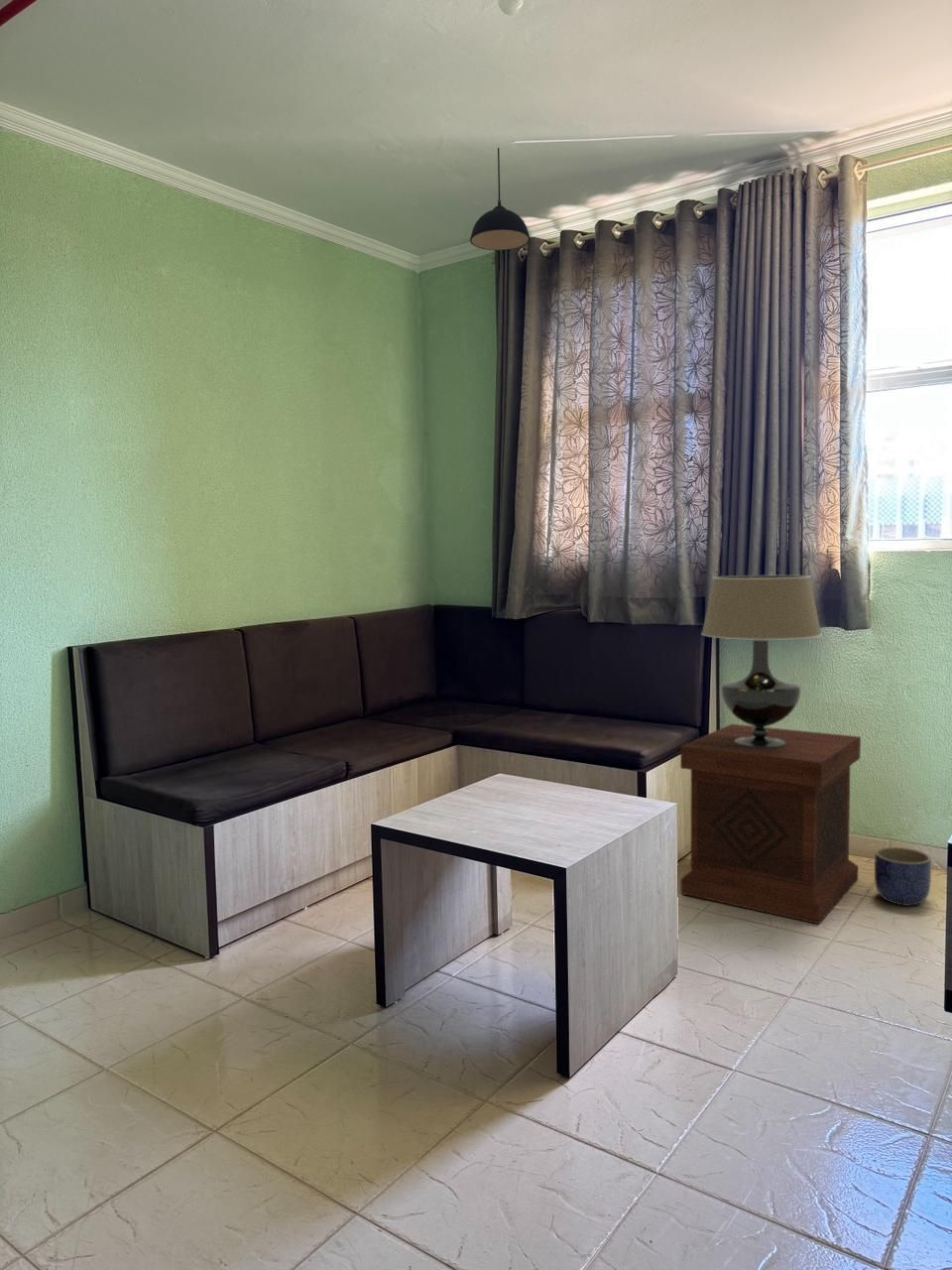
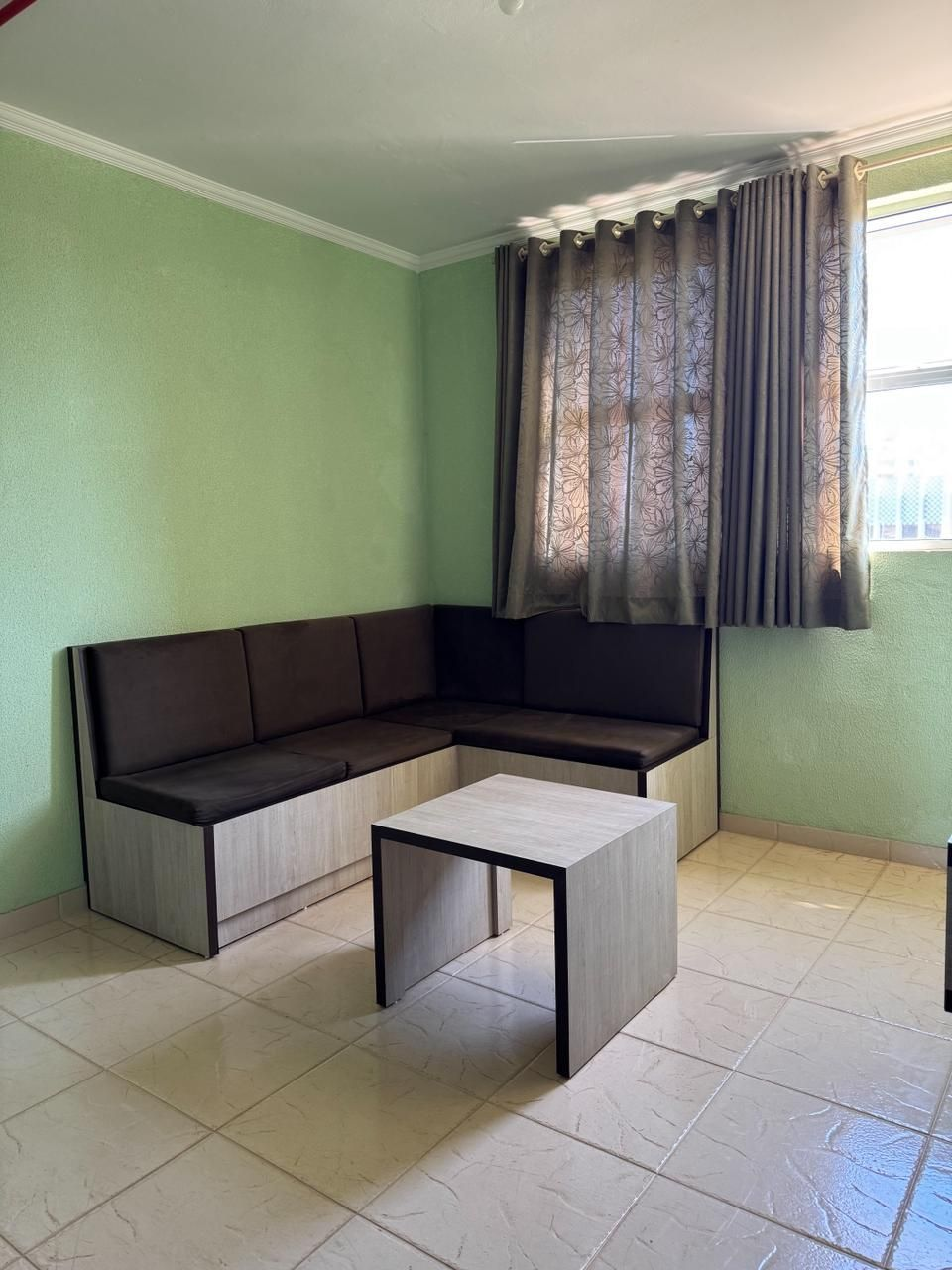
- pendant light [469,147,531,251]
- table lamp [700,574,823,748]
- side table [679,723,862,925]
- planter [874,846,932,907]
